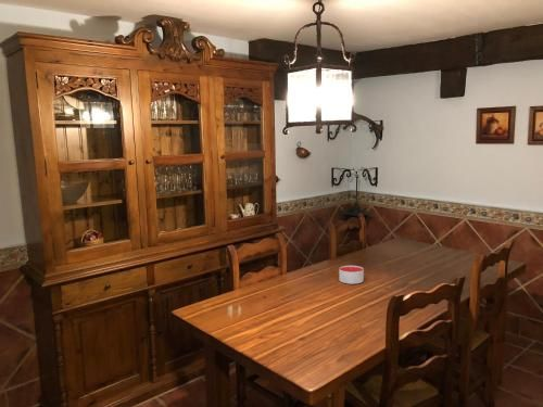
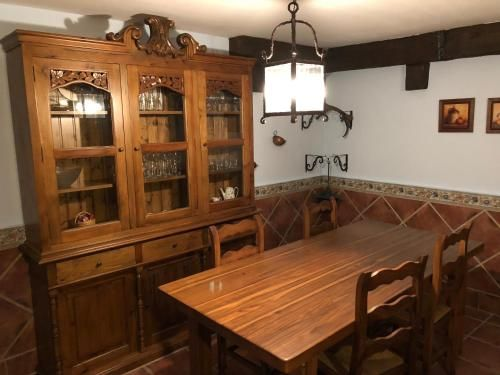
- candle [338,265,365,285]
